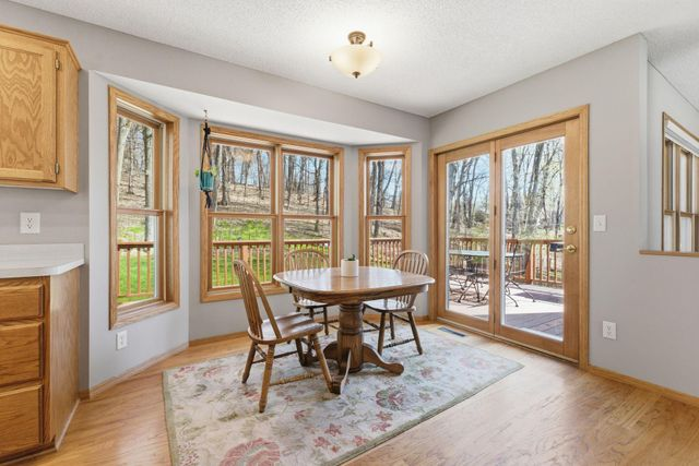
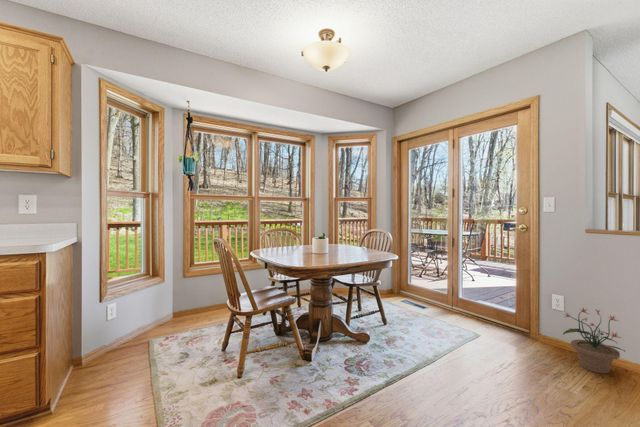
+ potted plant [562,306,626,375]
